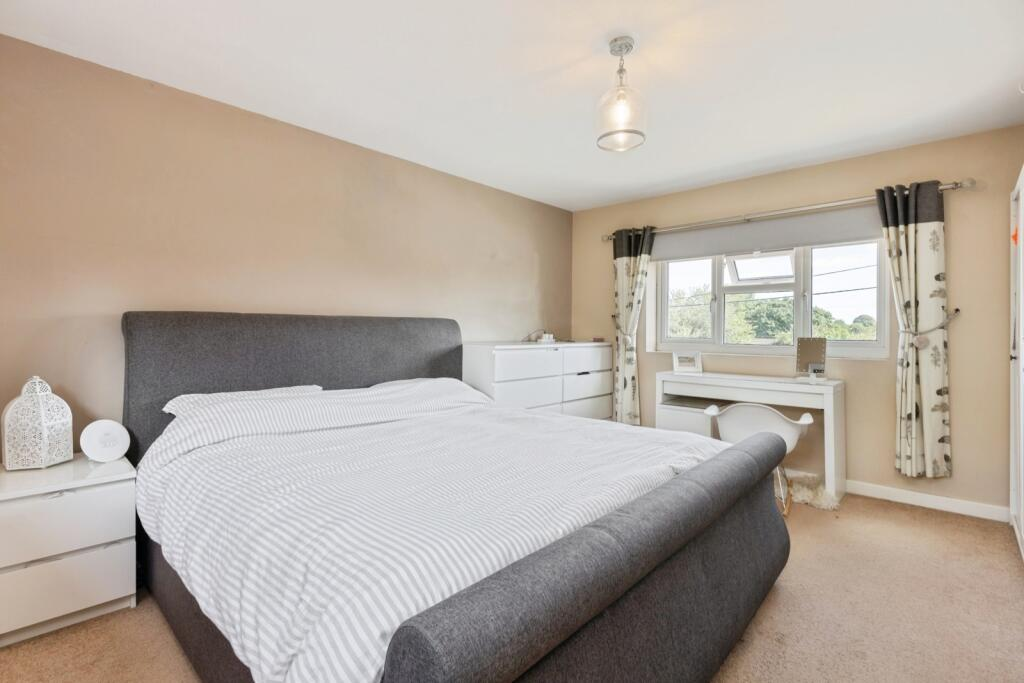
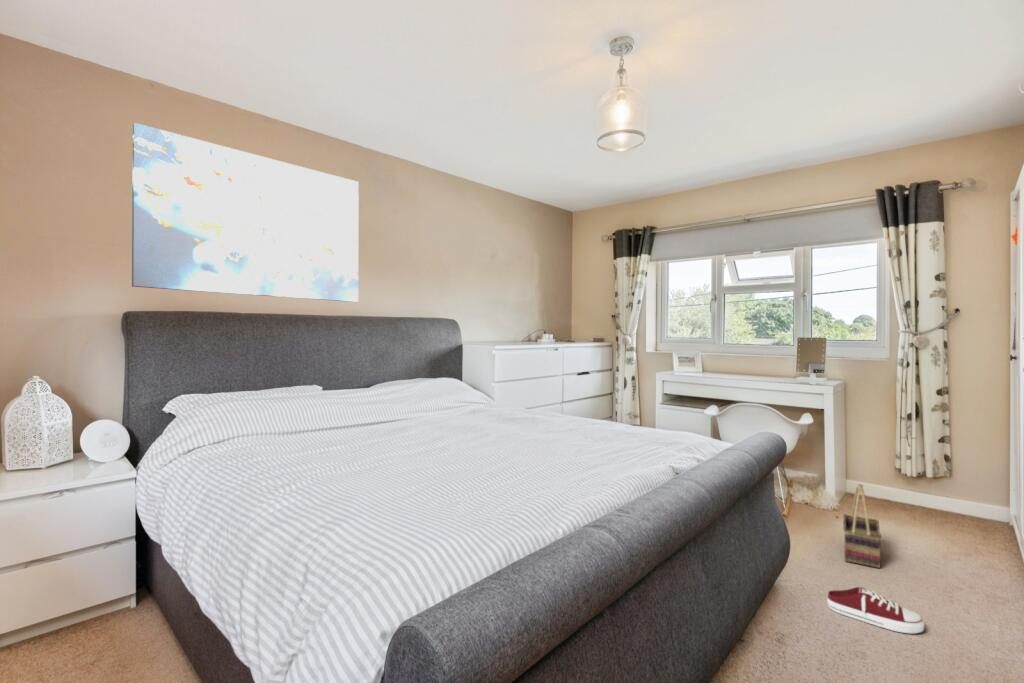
+ basket [842,483,883,569]
+ wall art [131,122,360,303]
+ shoe [826,586,925,634]
